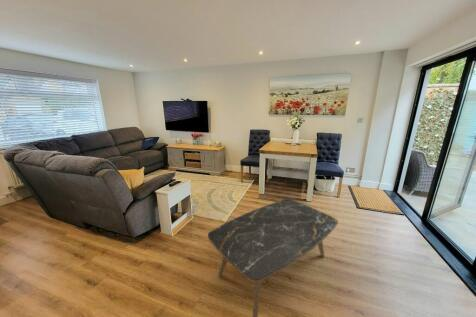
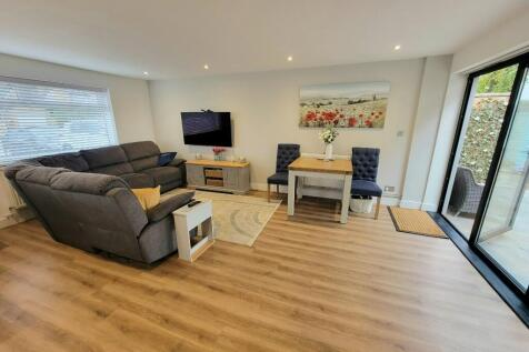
- coffee table [207,198,339,317]
